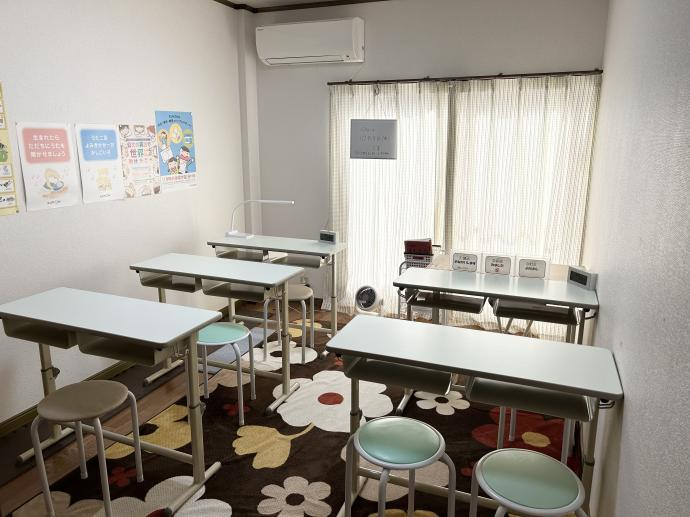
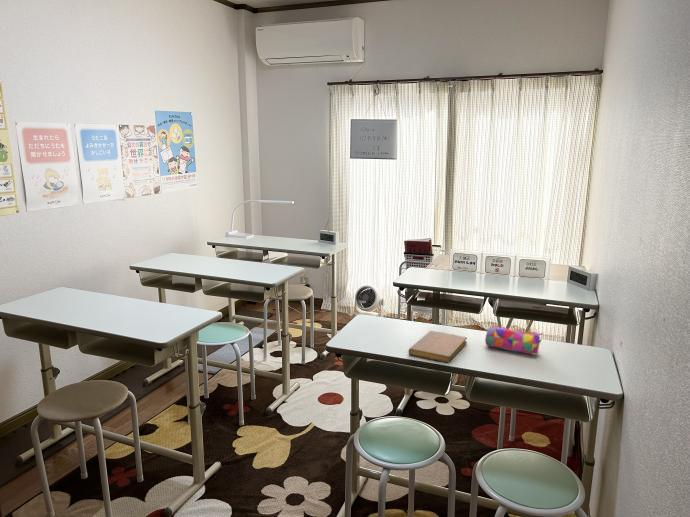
+ pencil case [484,325,543,356]
+ notebook [407,330,468,363]
